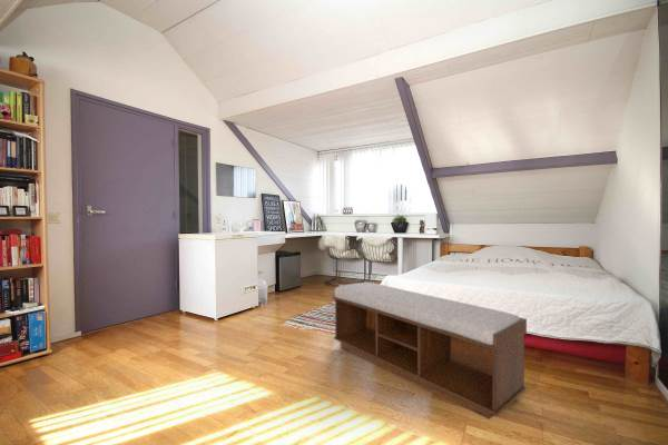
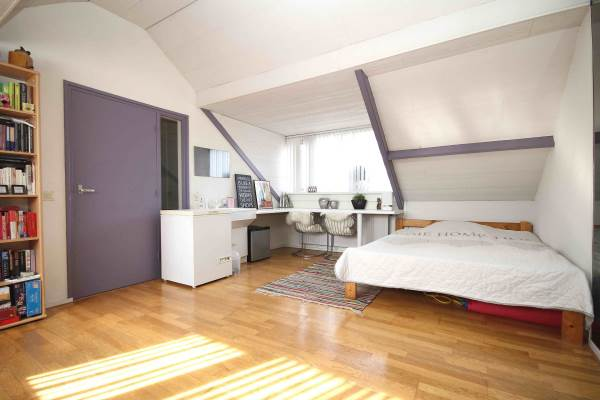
- bench [333,281,528,421]
